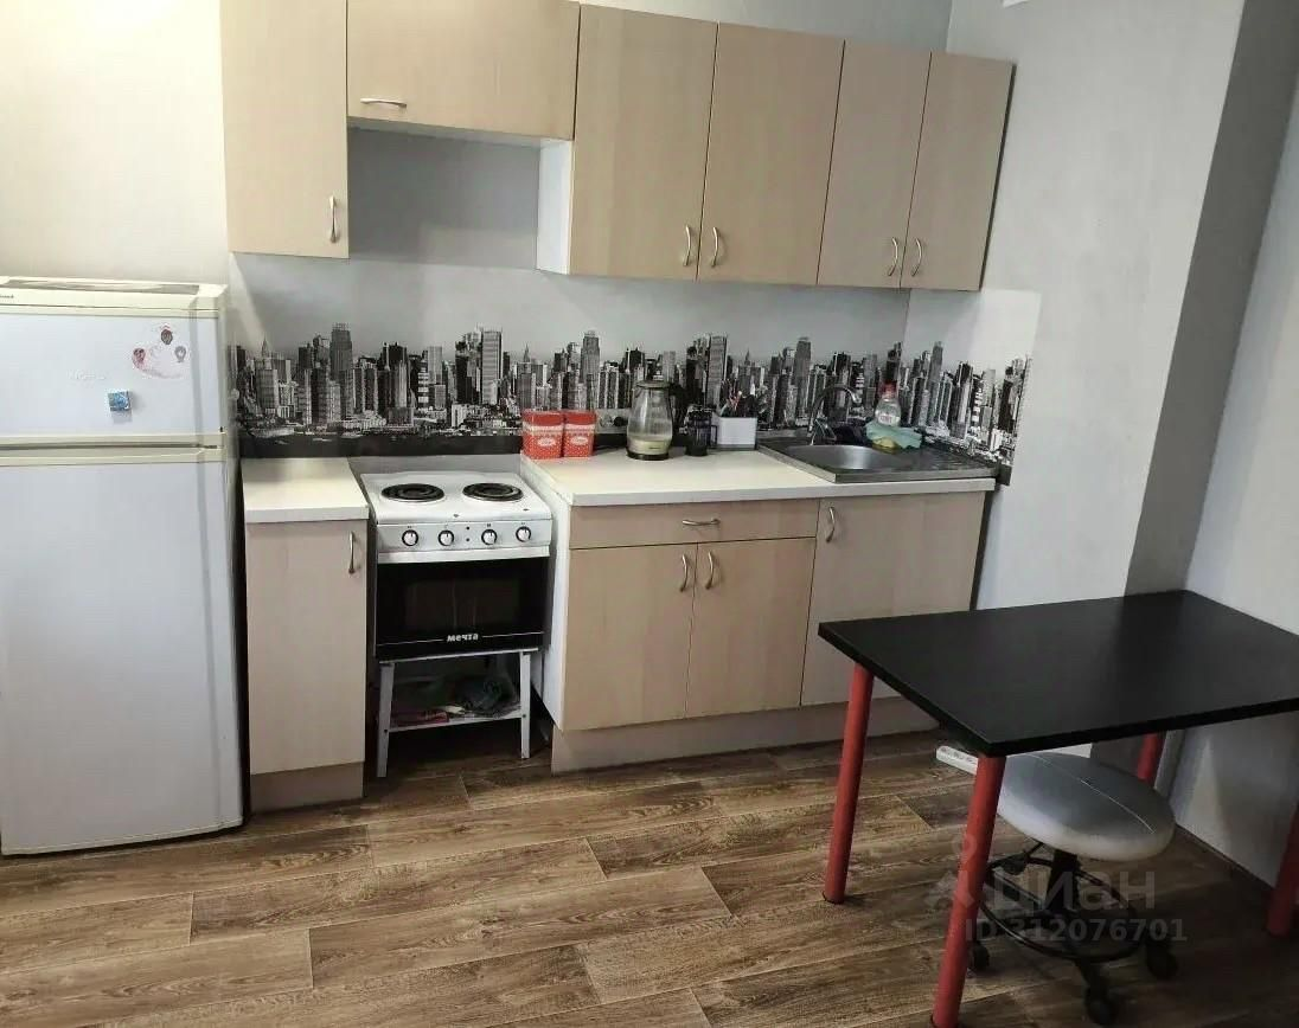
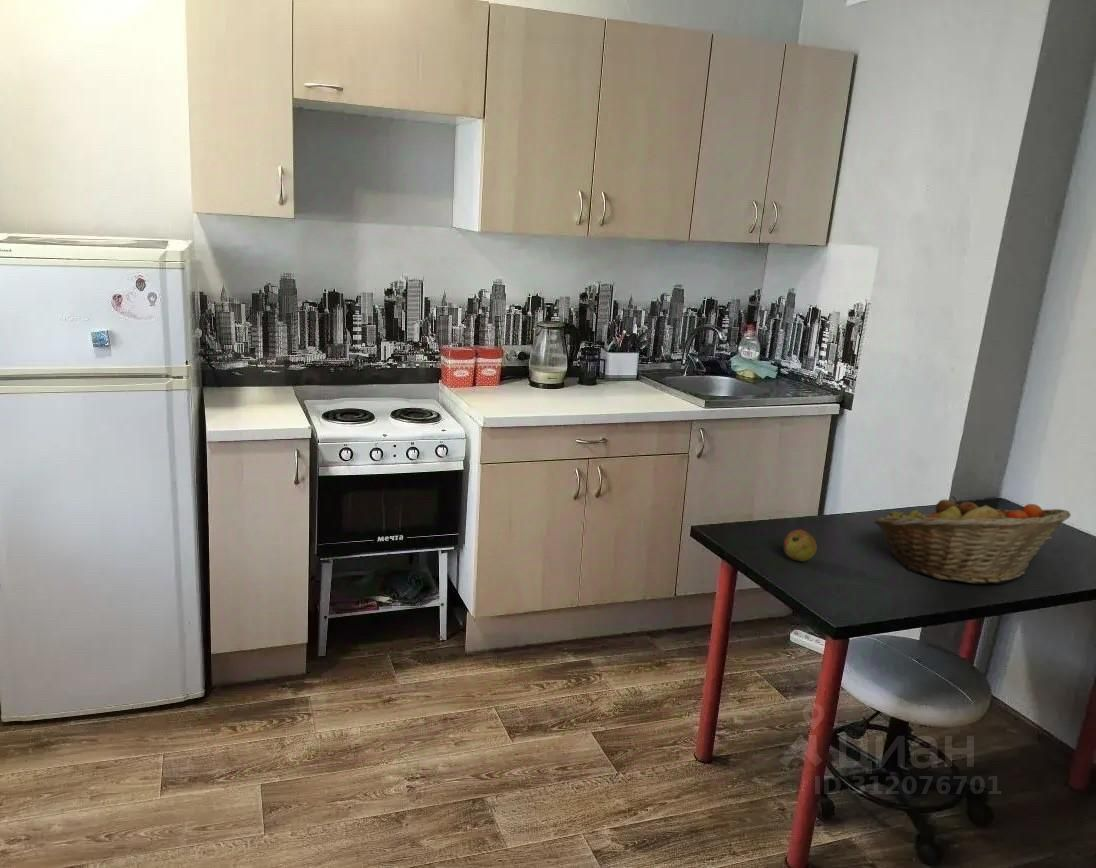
+ fruit basket [873,495,1072,585]
+ apple [782,528,818,562]
